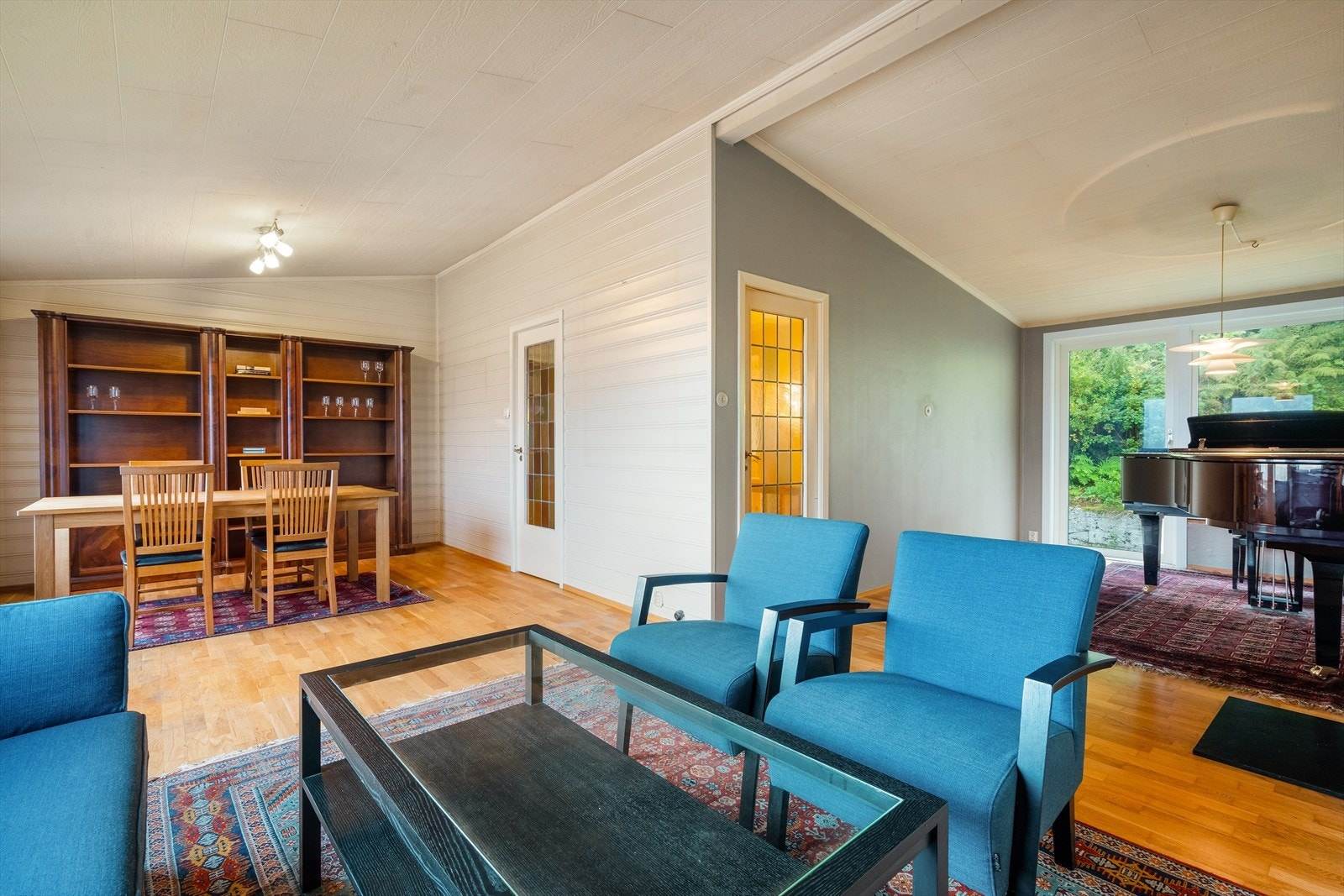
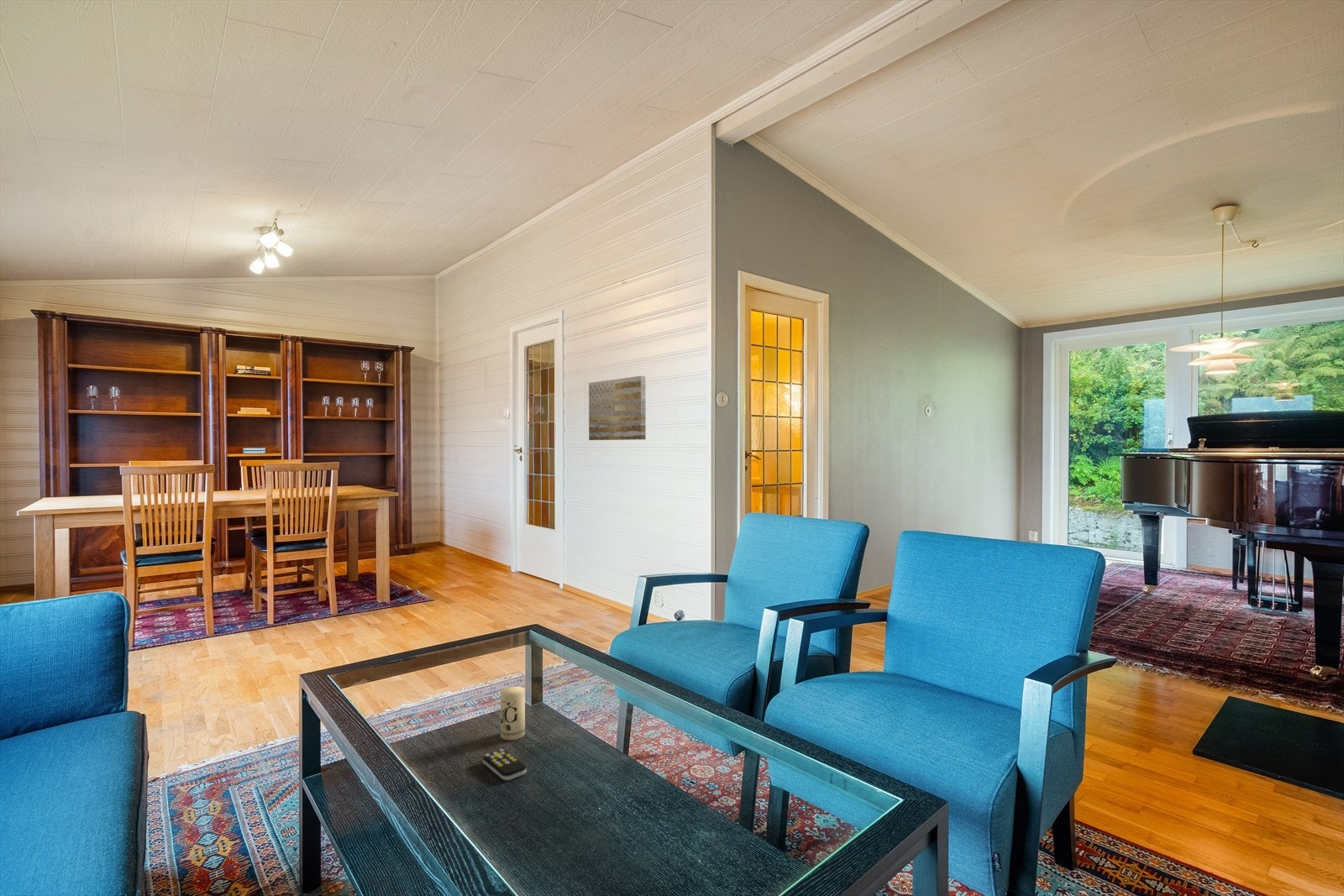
+ remote control [482,748,528,781]
+ wall art [588,375,647,441]
+ candle [500,686,526,741]
